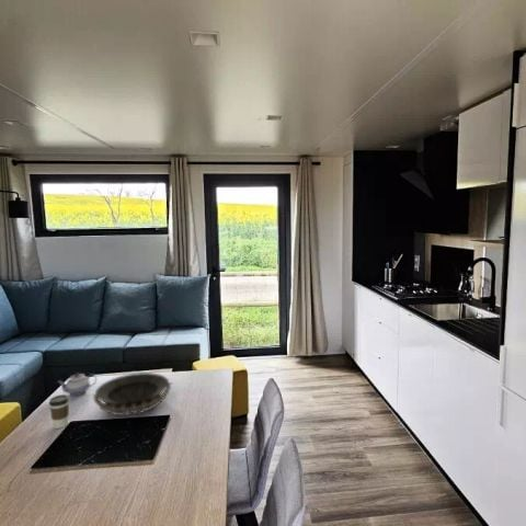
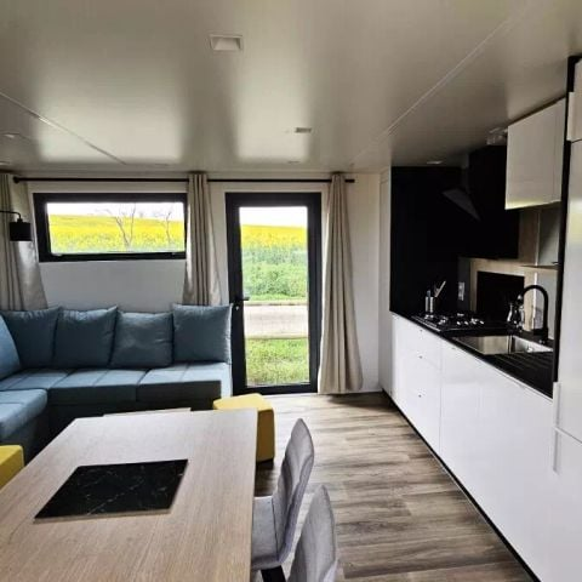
- coffee cup [48,393,70,430]
- teapot [57,371,98,397]
- decorative bowl [92,371,173,416]
